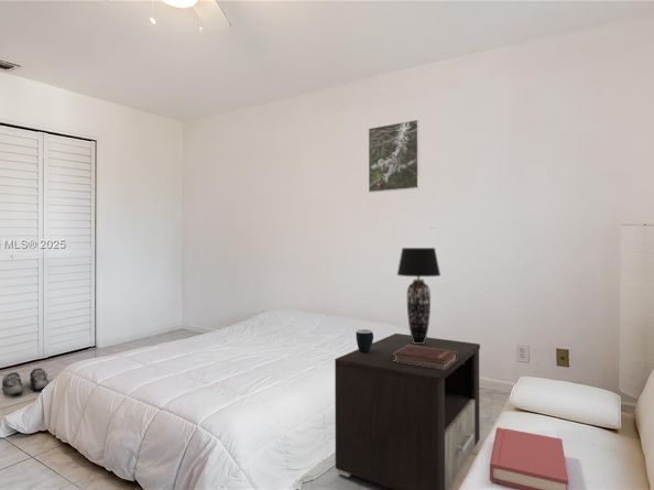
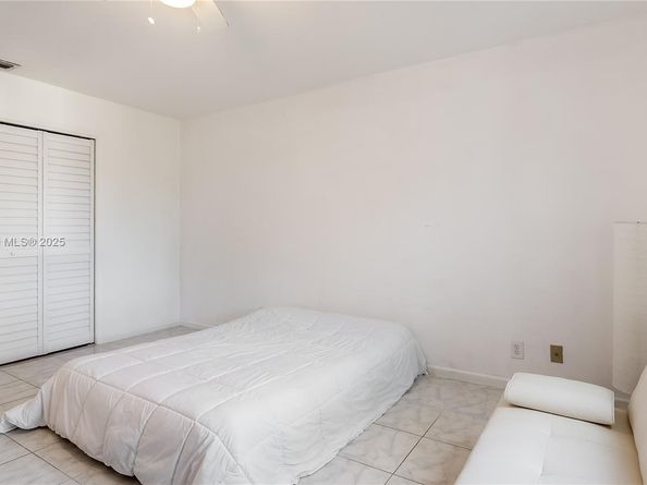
- nightstand [334,333,481,490]
- table lamp [395,247,442,344]
- hardback book [393,345,458,370]
- shoe [1,367,50,396]
- hardback book [489,426,569,490]
- mug [355,328,374,352]
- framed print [368,119,421,194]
